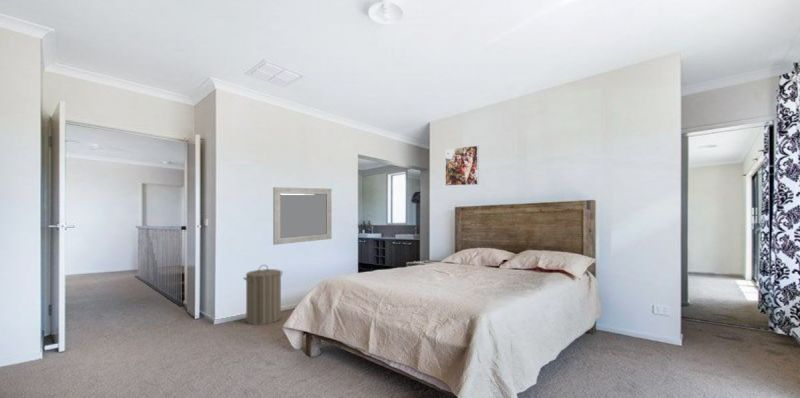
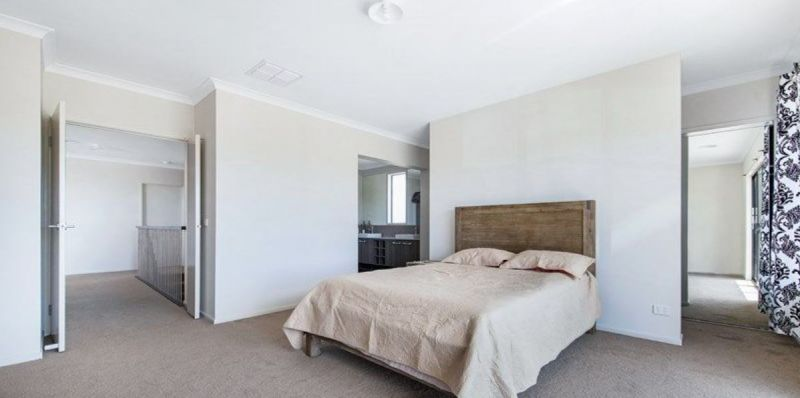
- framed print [444,145,480,187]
- home mirror [272,186,333,246]
- laundry hamper [242,264,284,326]
